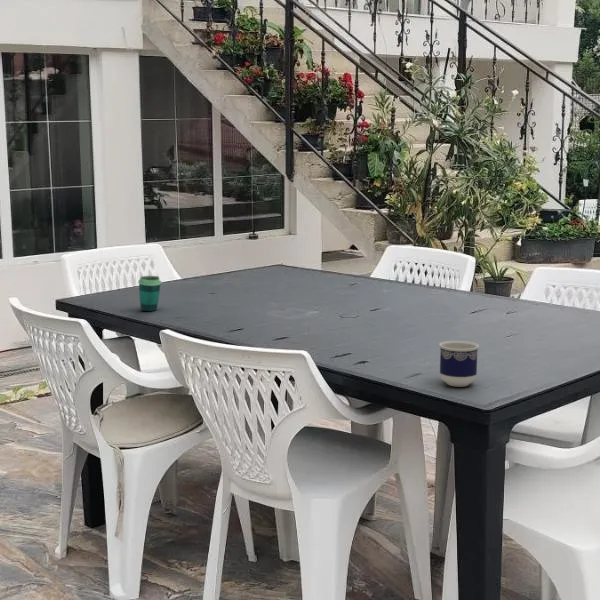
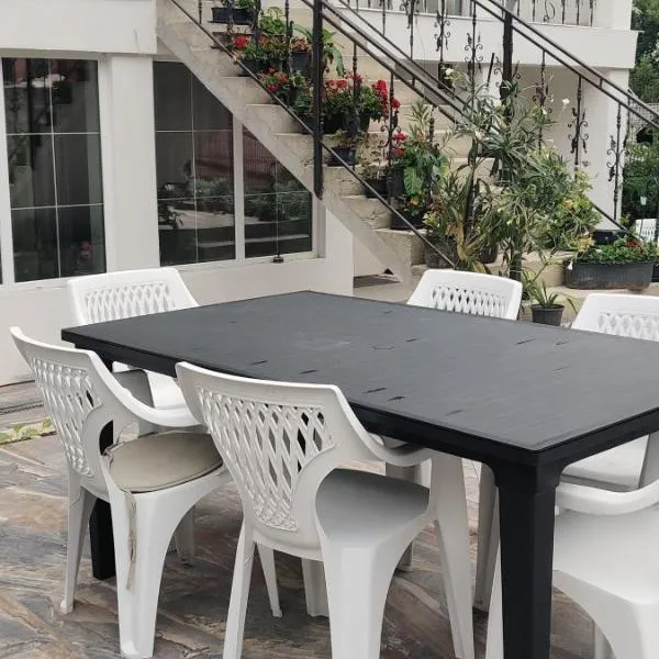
- cup [137,275,162,312]
- cup [438,340,480,388]
